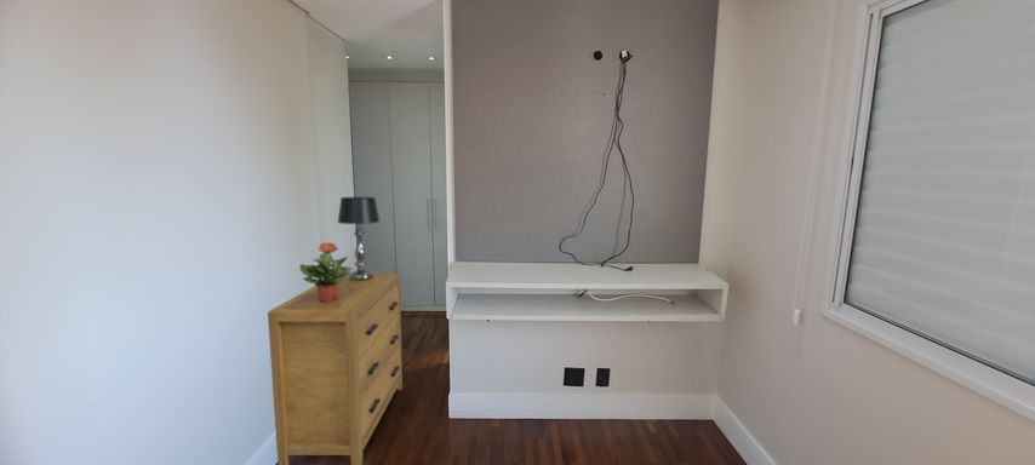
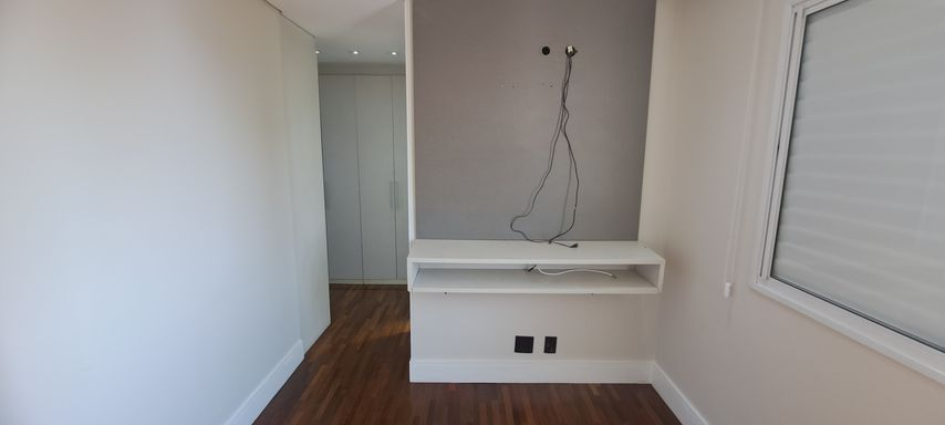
- potted plant [298,241,353,302]
- dresser [267,271,404,465]
- table lamp [336,196,382,281]
